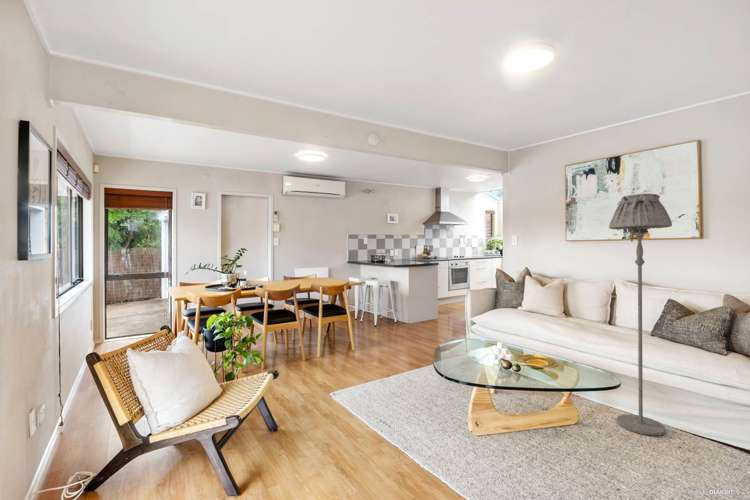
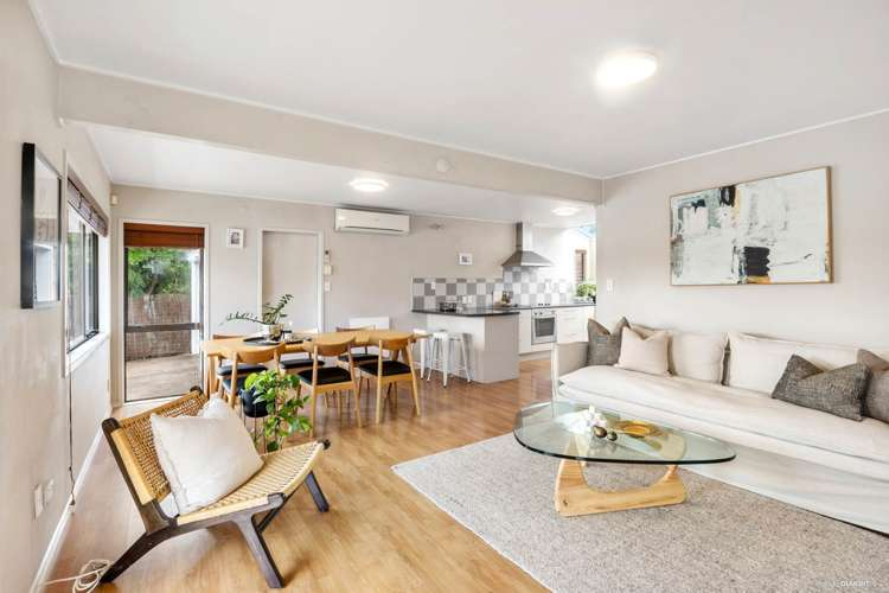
- floor lamp [608,193,673,437]
